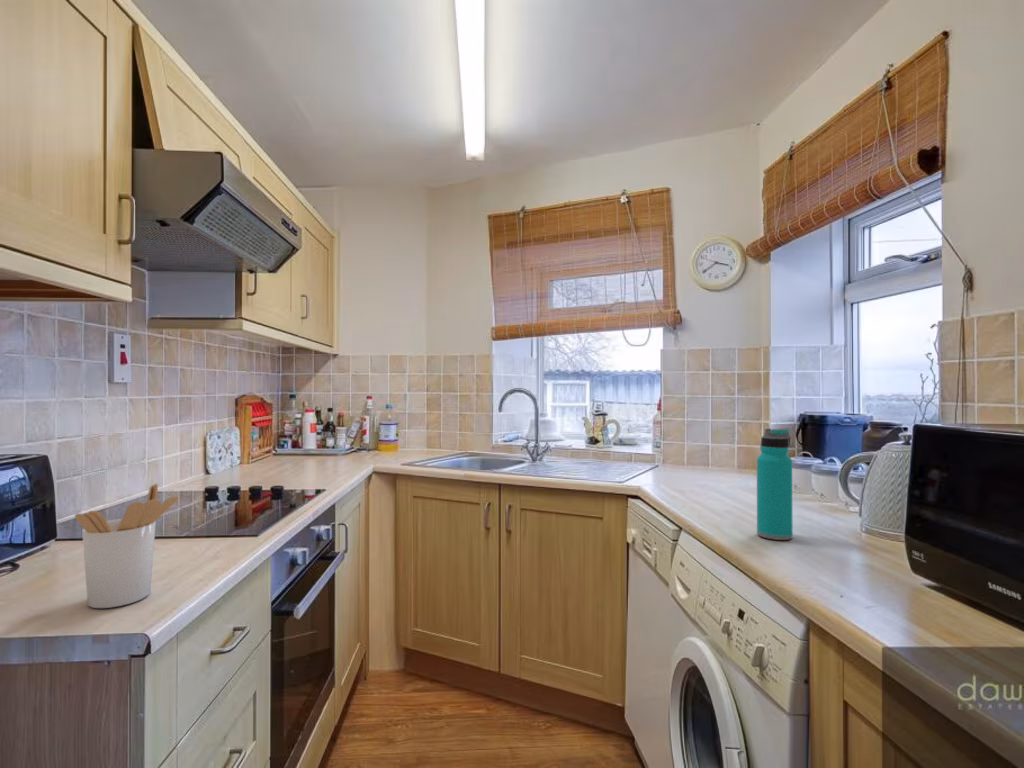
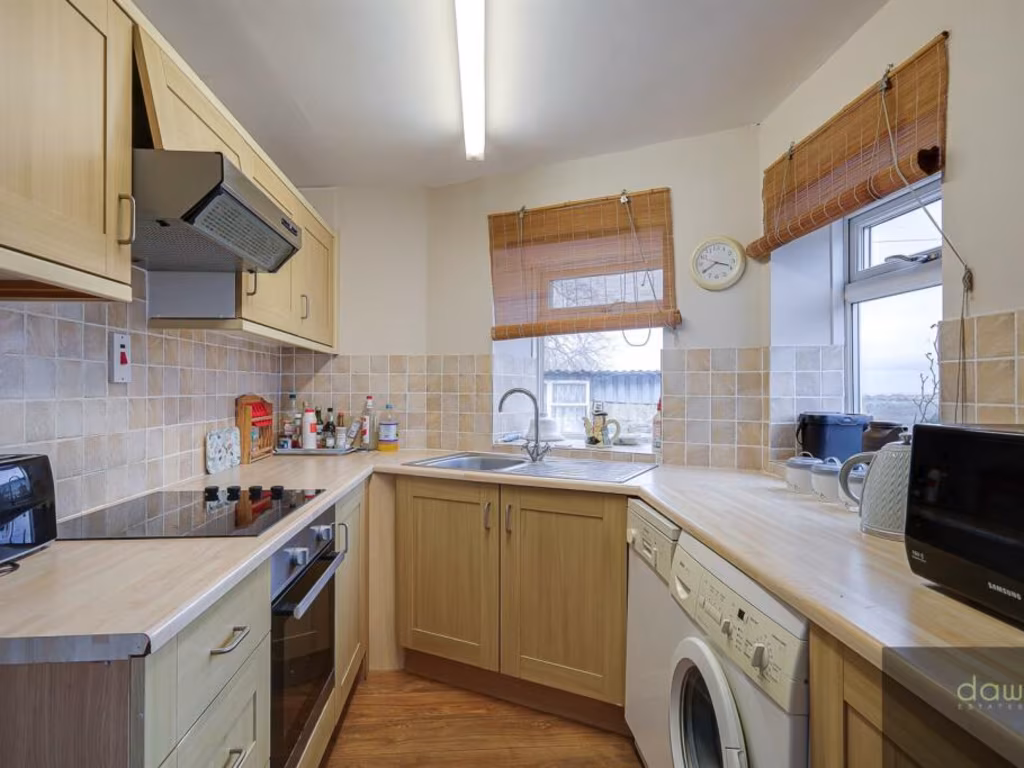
- water bottle [756,427,794,541]
- utensil holder [74,483,179,609]
